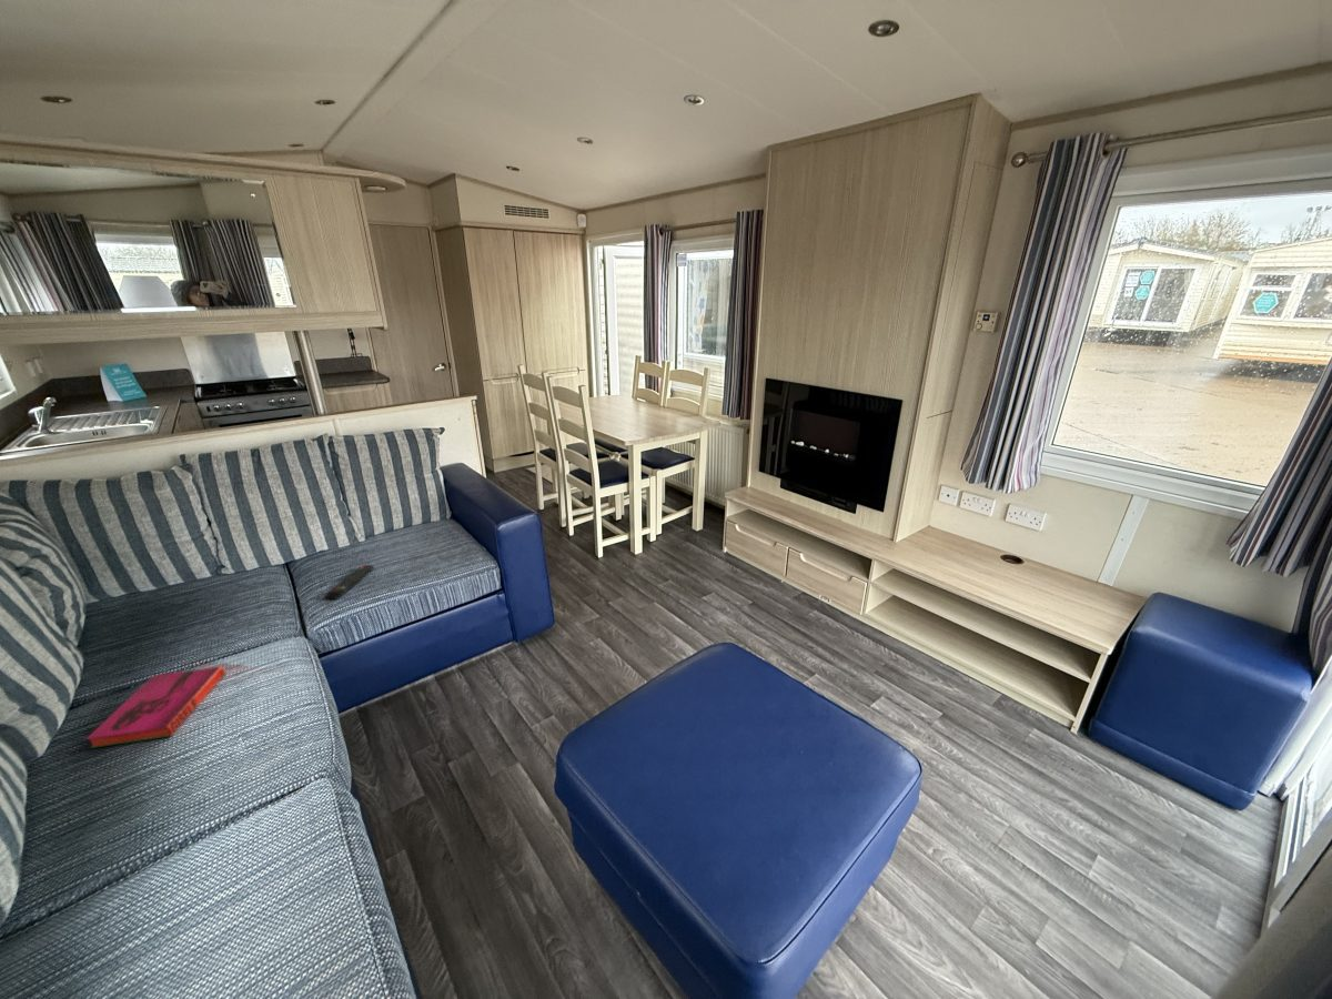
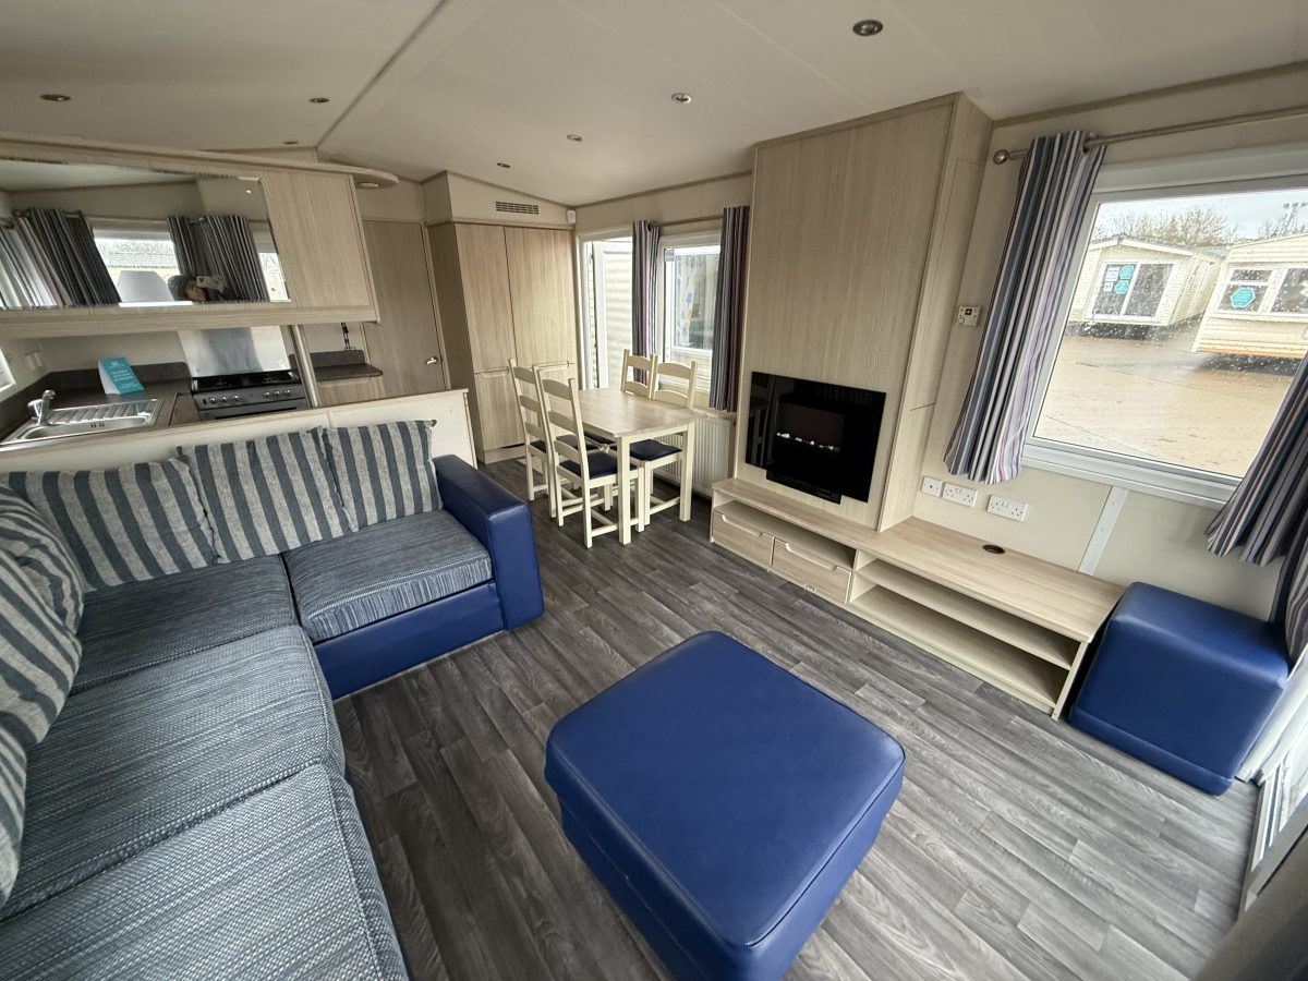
- remote control [324,564,375,601]
- hardback book [85,665,226,749]
